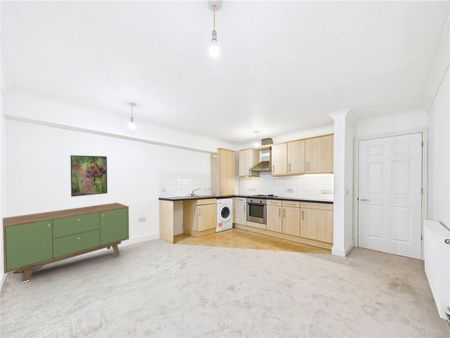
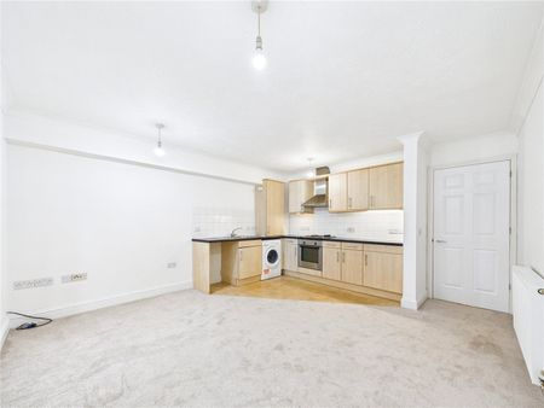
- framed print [69,154,108,198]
- sideboard [2,202,130,283]
